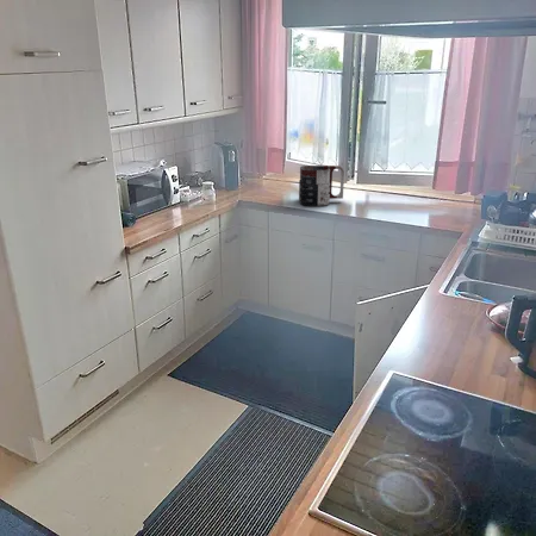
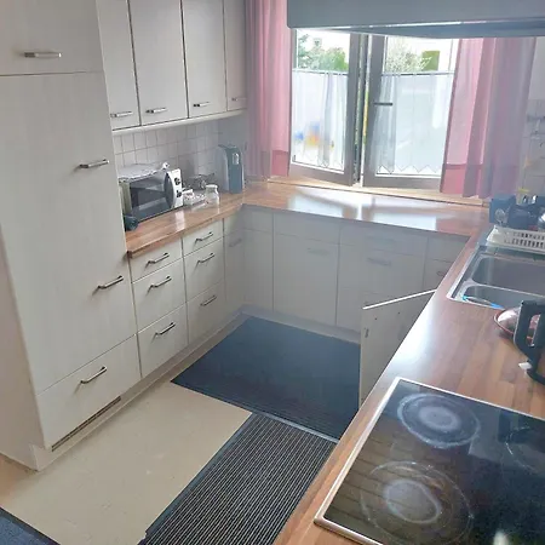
- mug [298,164,345,207]
